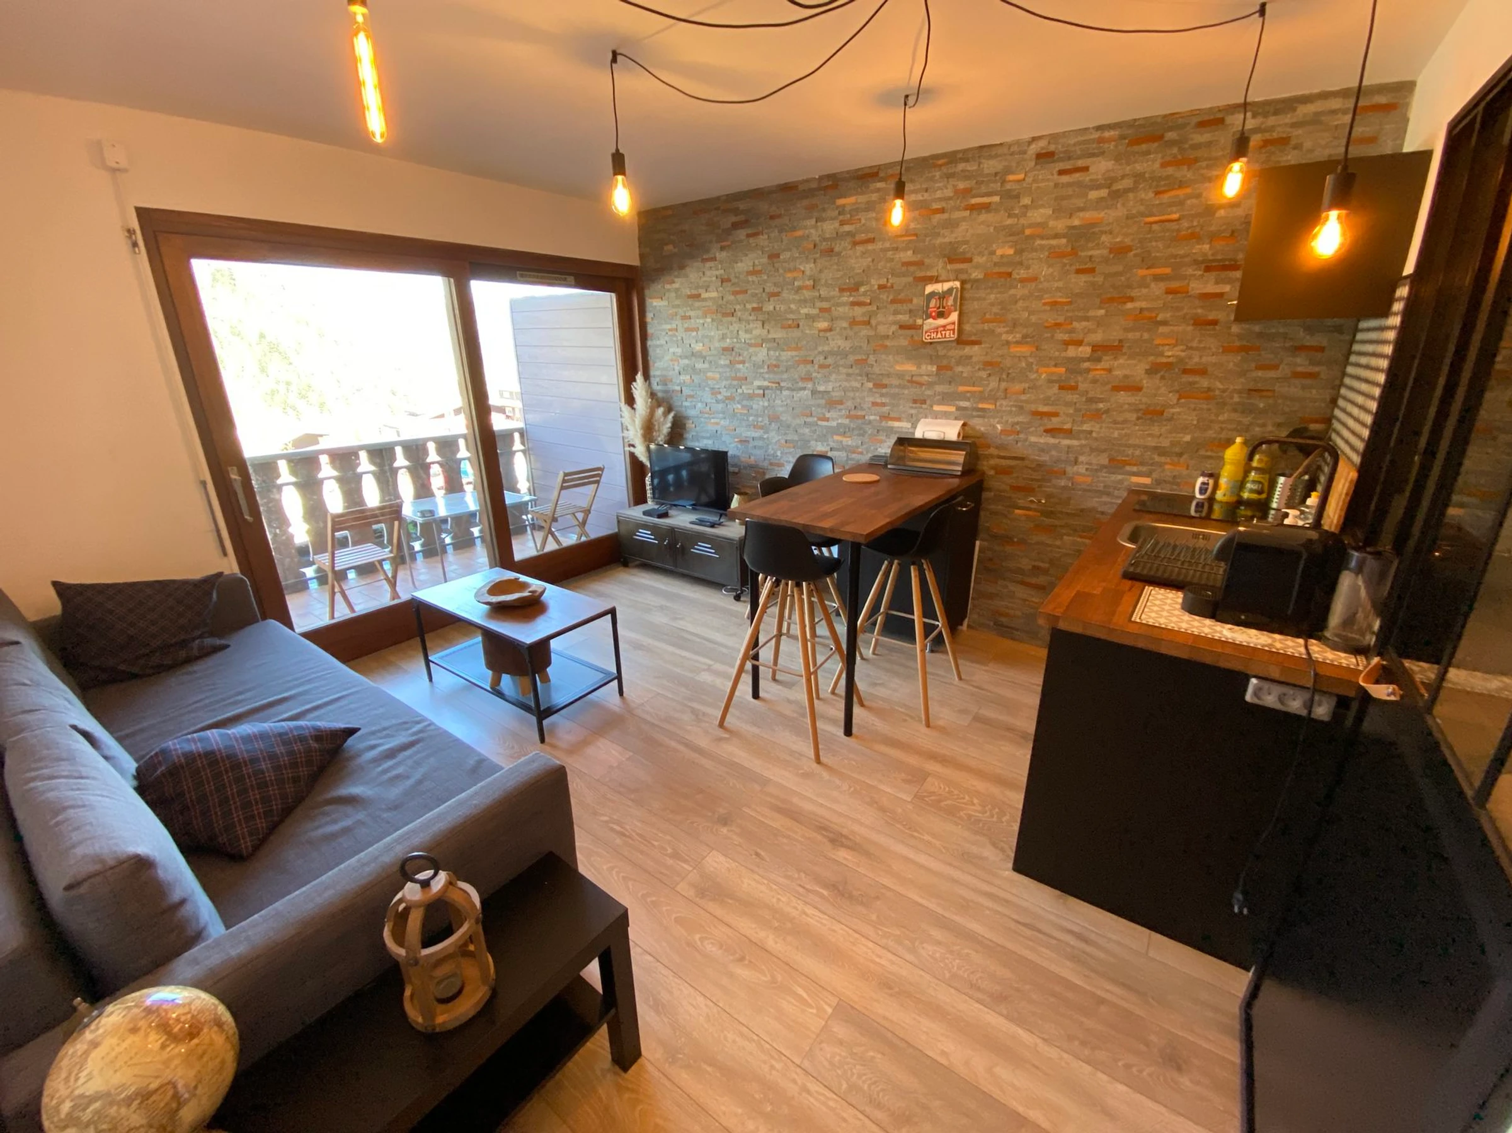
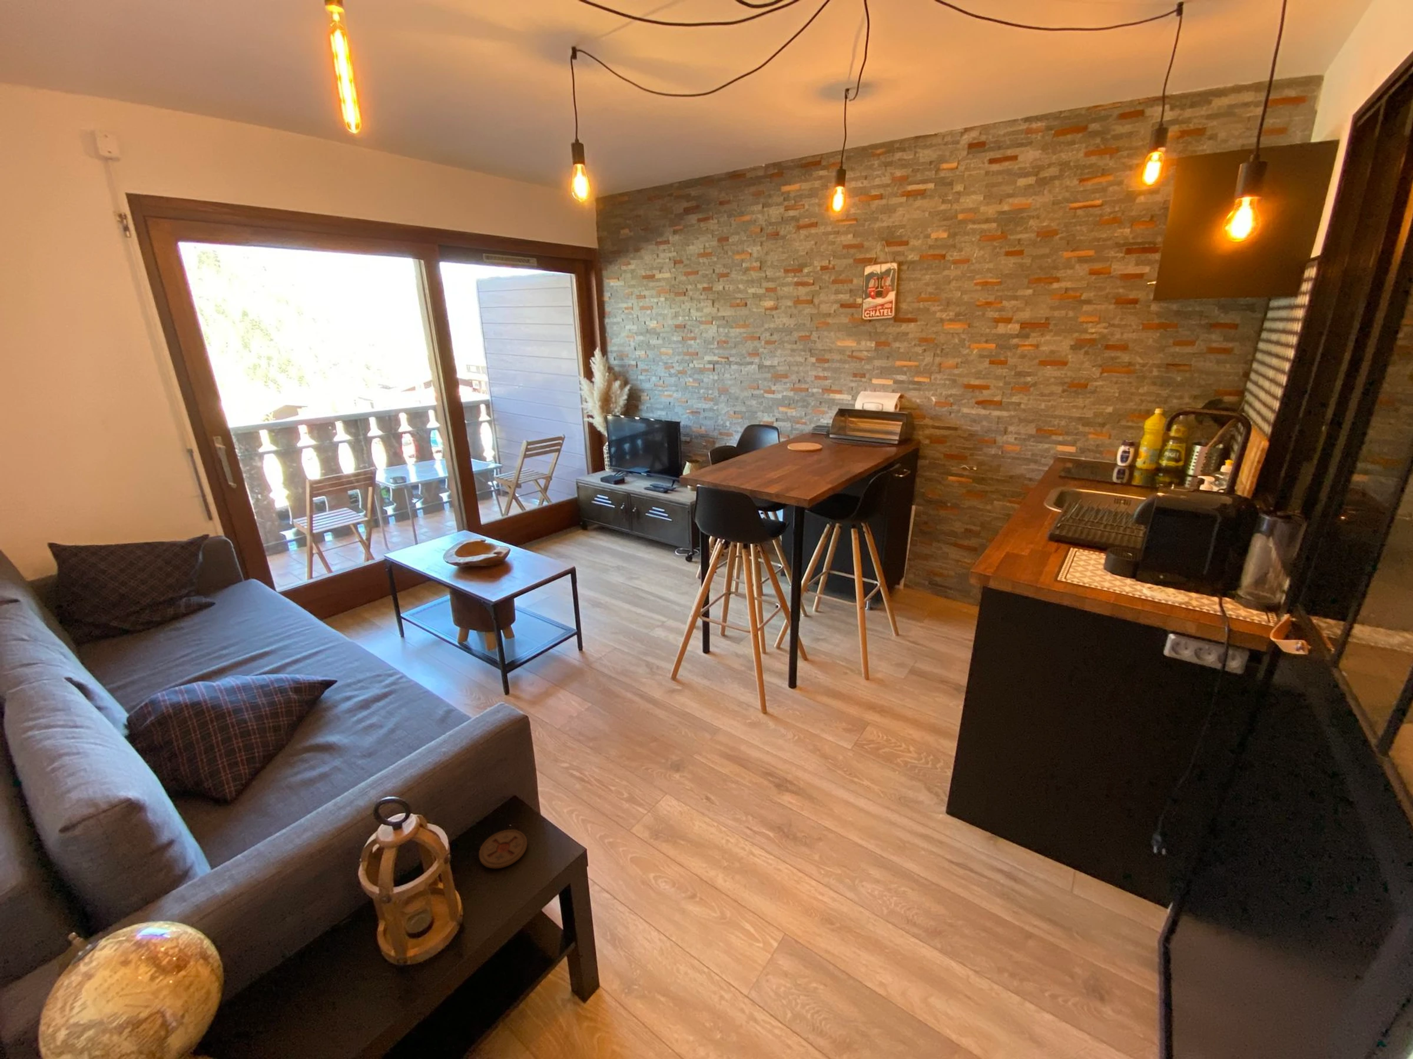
+ coaster [478,829,528,869]
